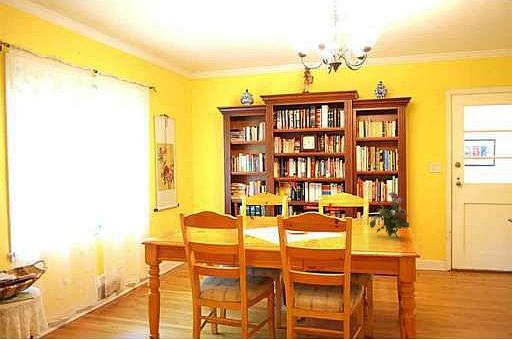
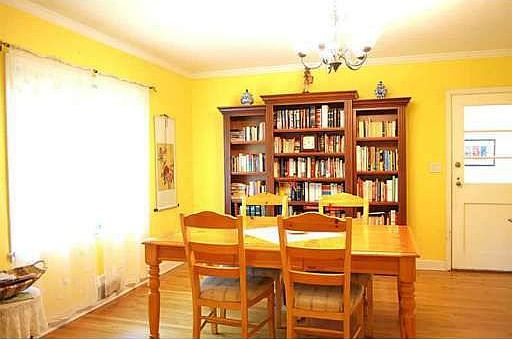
- flower bouquet [369,191,410,240]
